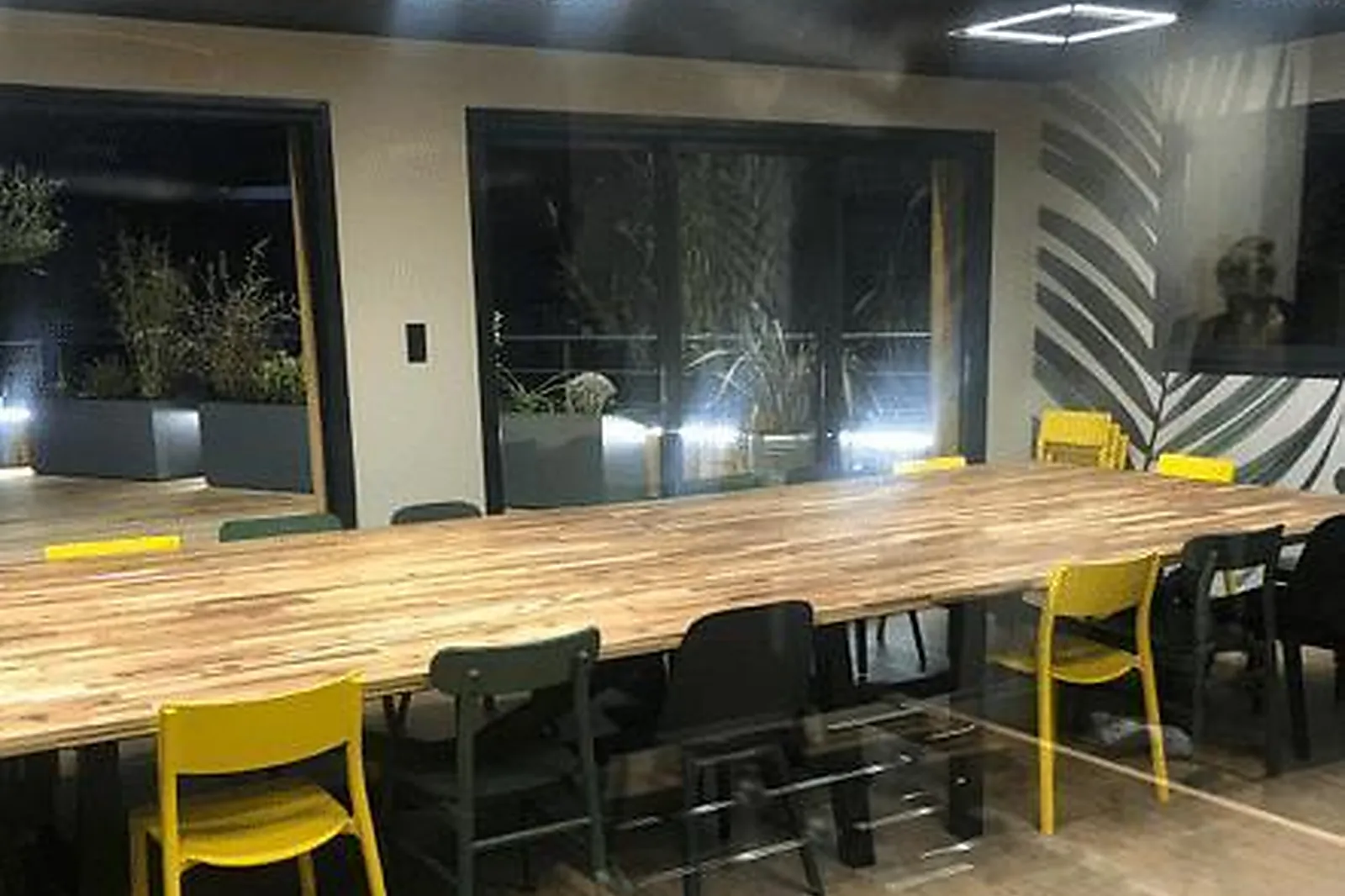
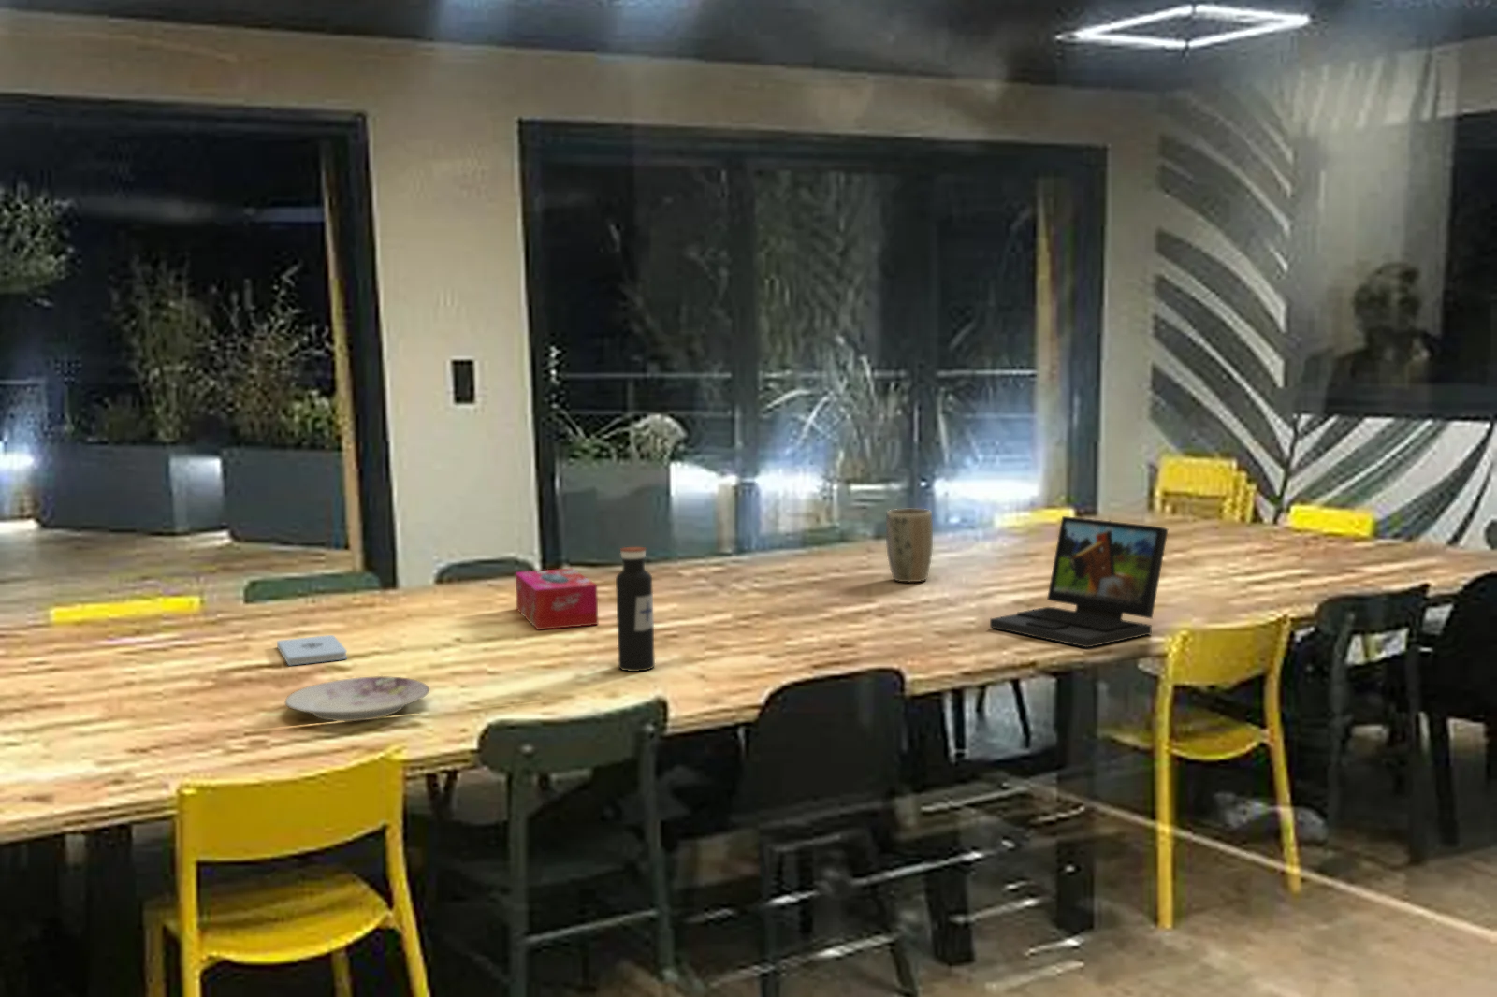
+ notepad [276,634,348,667]
+ laptop [989,515,1169,649]
+ plant pot [885,507,934,583]
+ plate [284,675,431,722]
+ water bottle [614,546,656,672]
+ tissue box [514,567,599,631]
